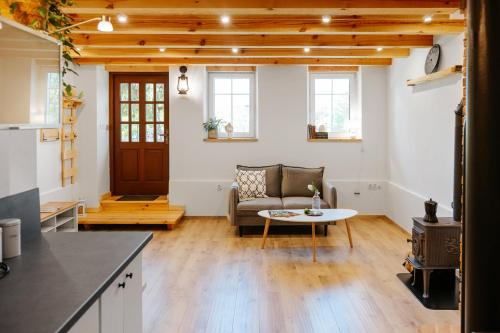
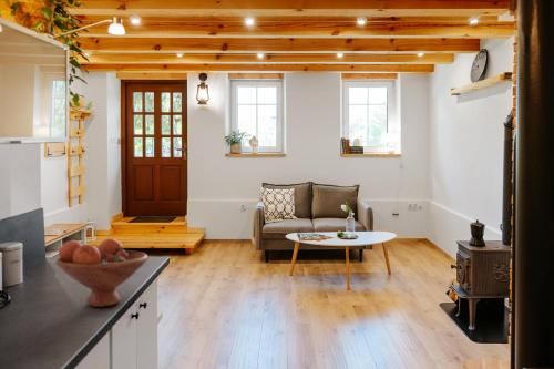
+ fruit bowl [54,237,150,308]
